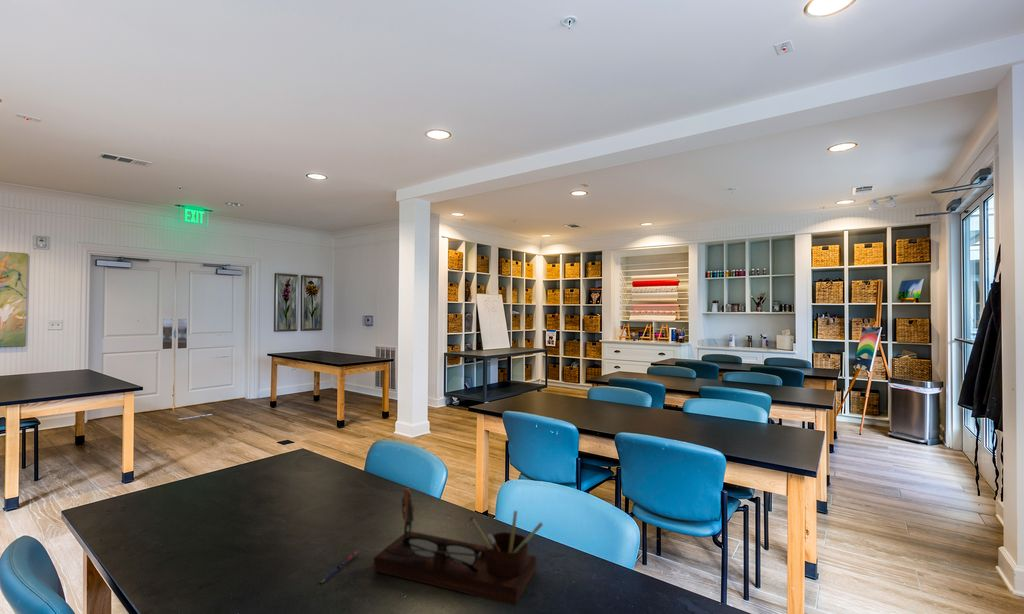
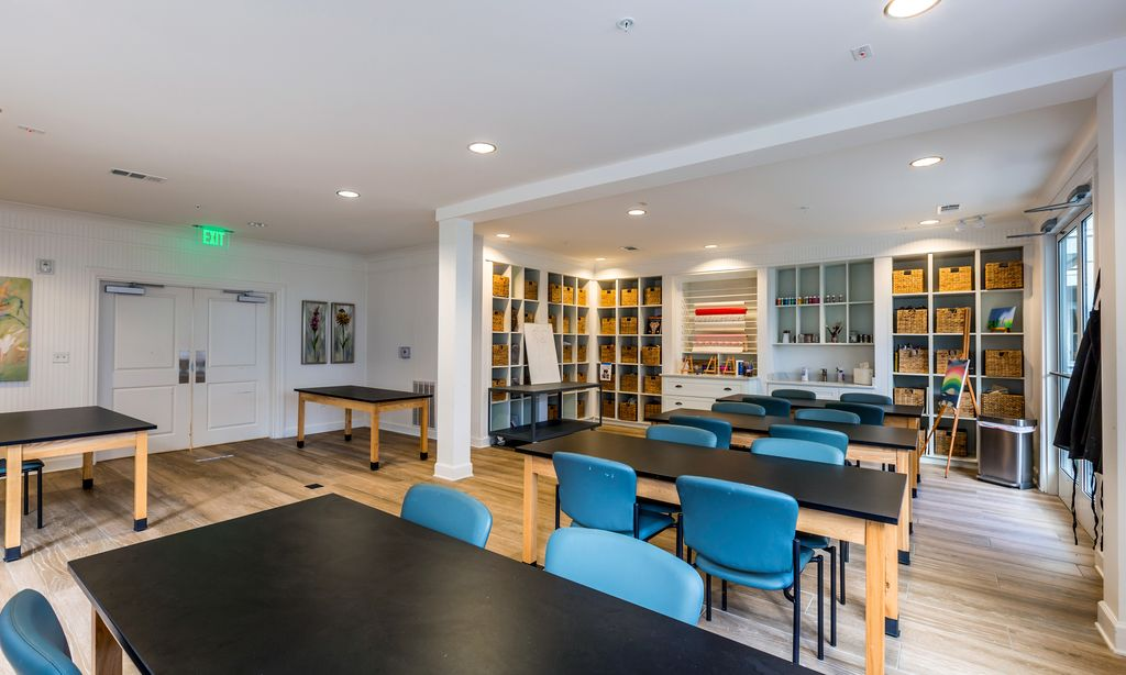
- desk organizer [373,487,544,606]
- pen [319,549,361,584]
